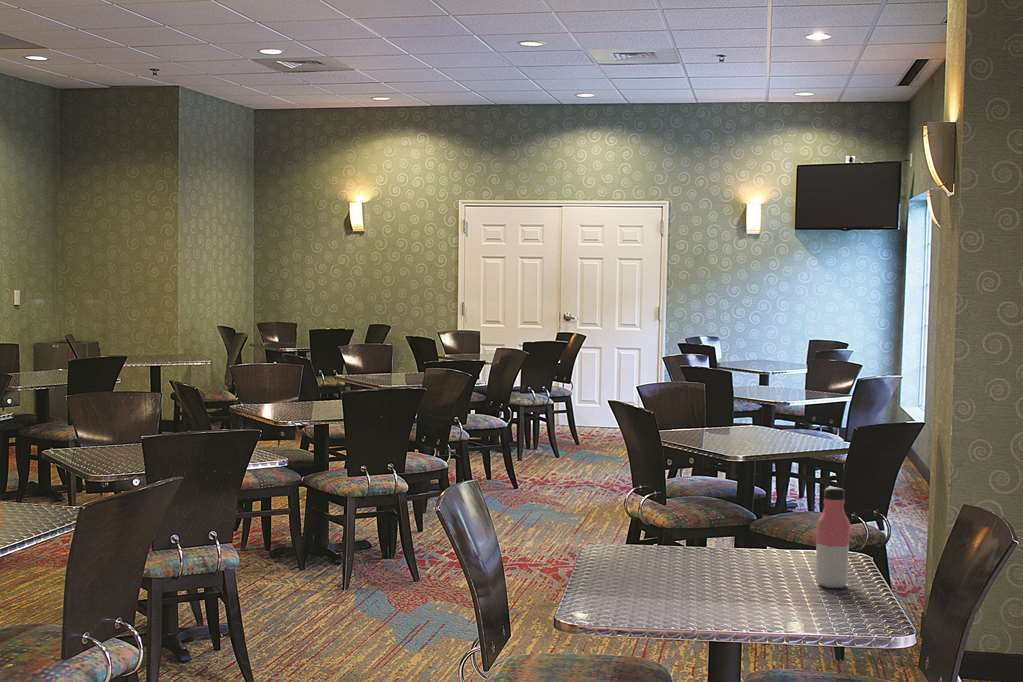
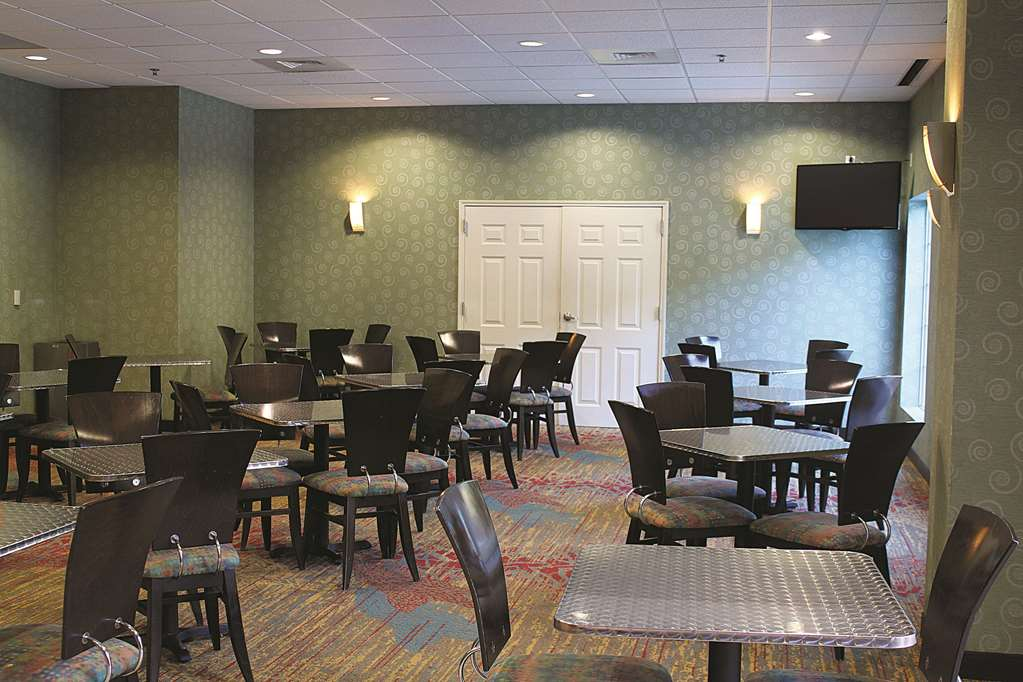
- water bottle [814,486,851,589]
